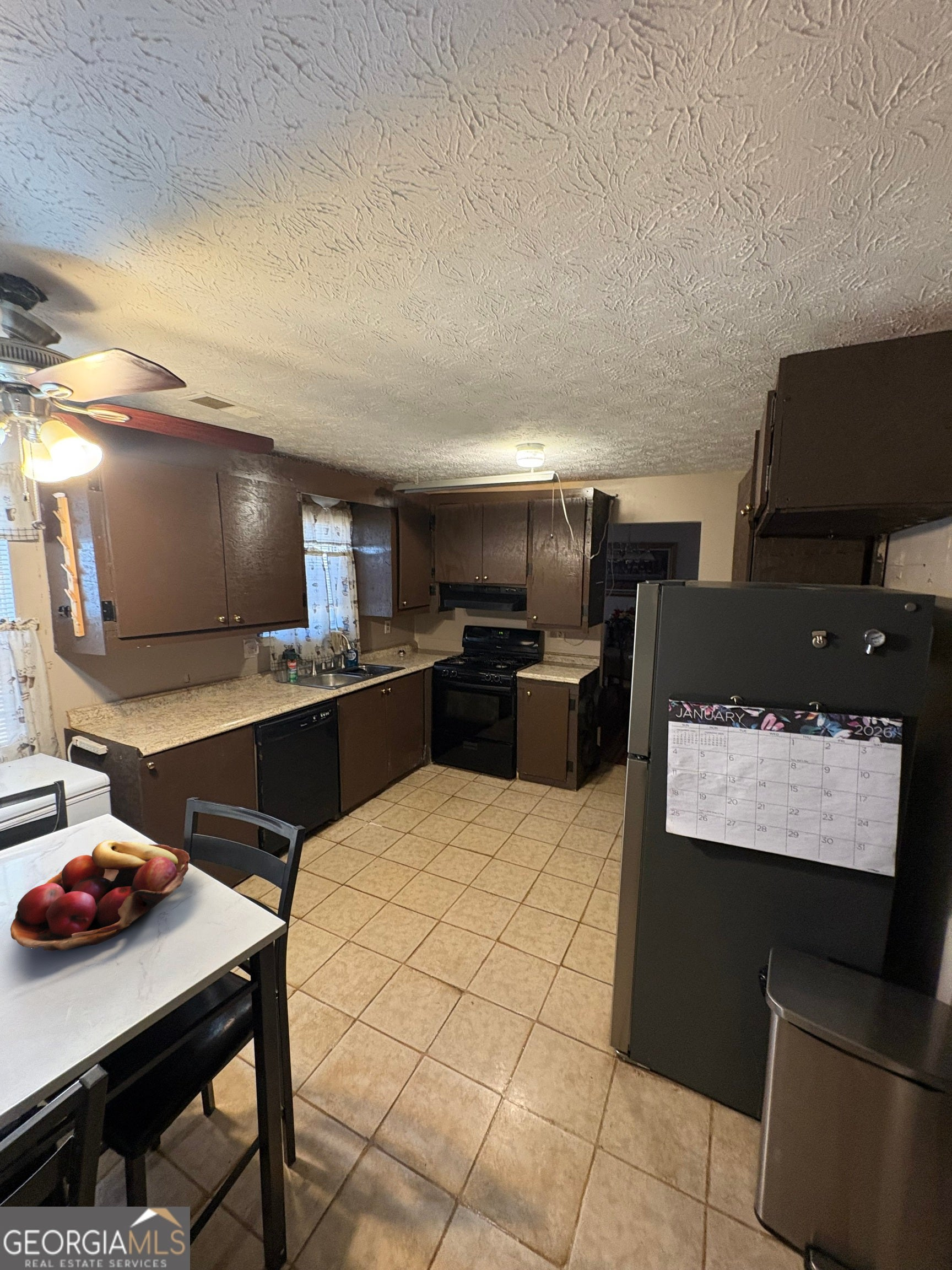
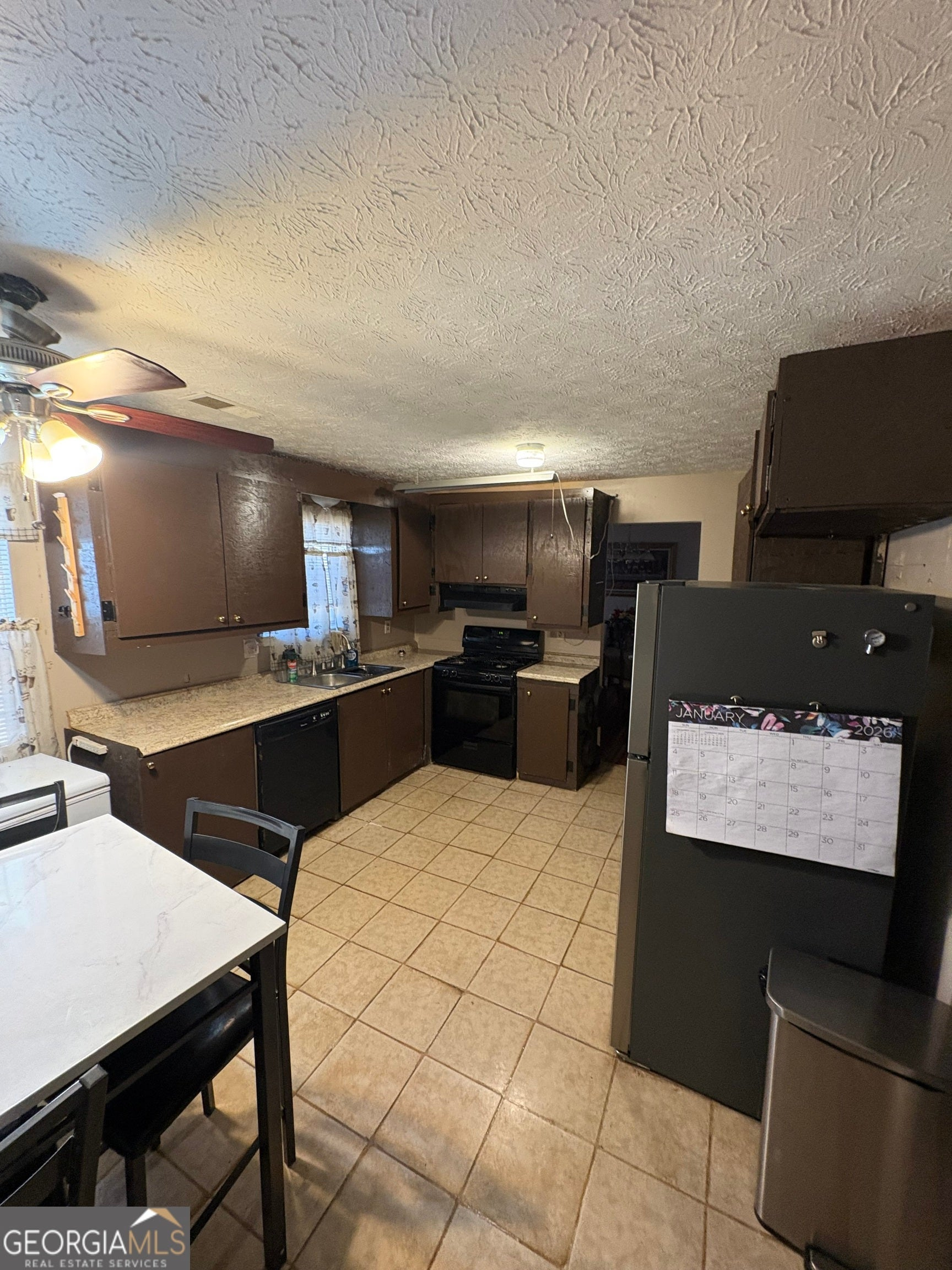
- fruit basket [10,839,191,951]
